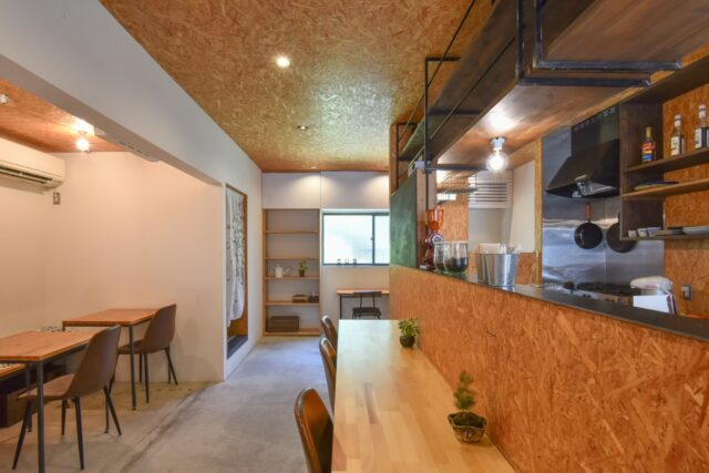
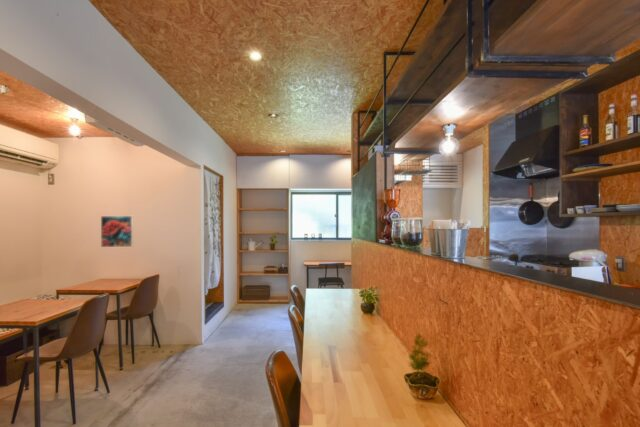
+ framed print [100,215,134,248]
